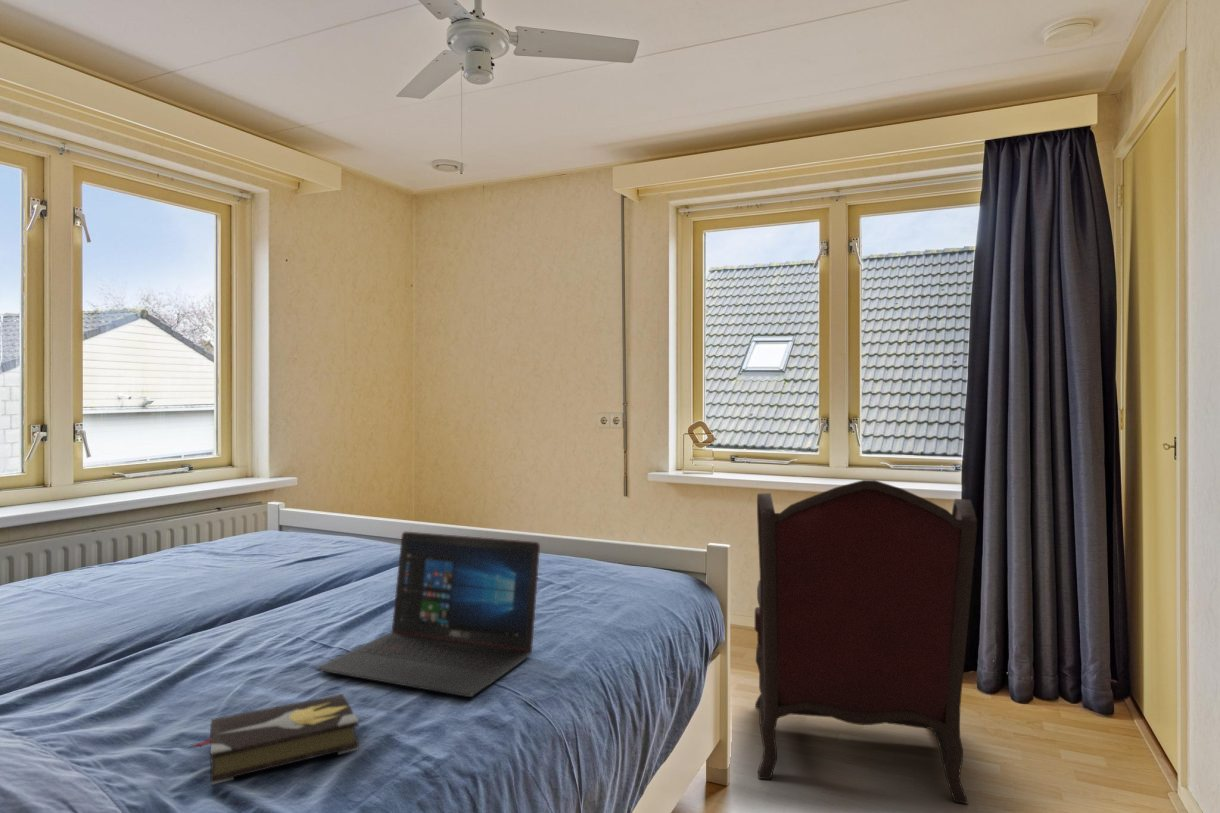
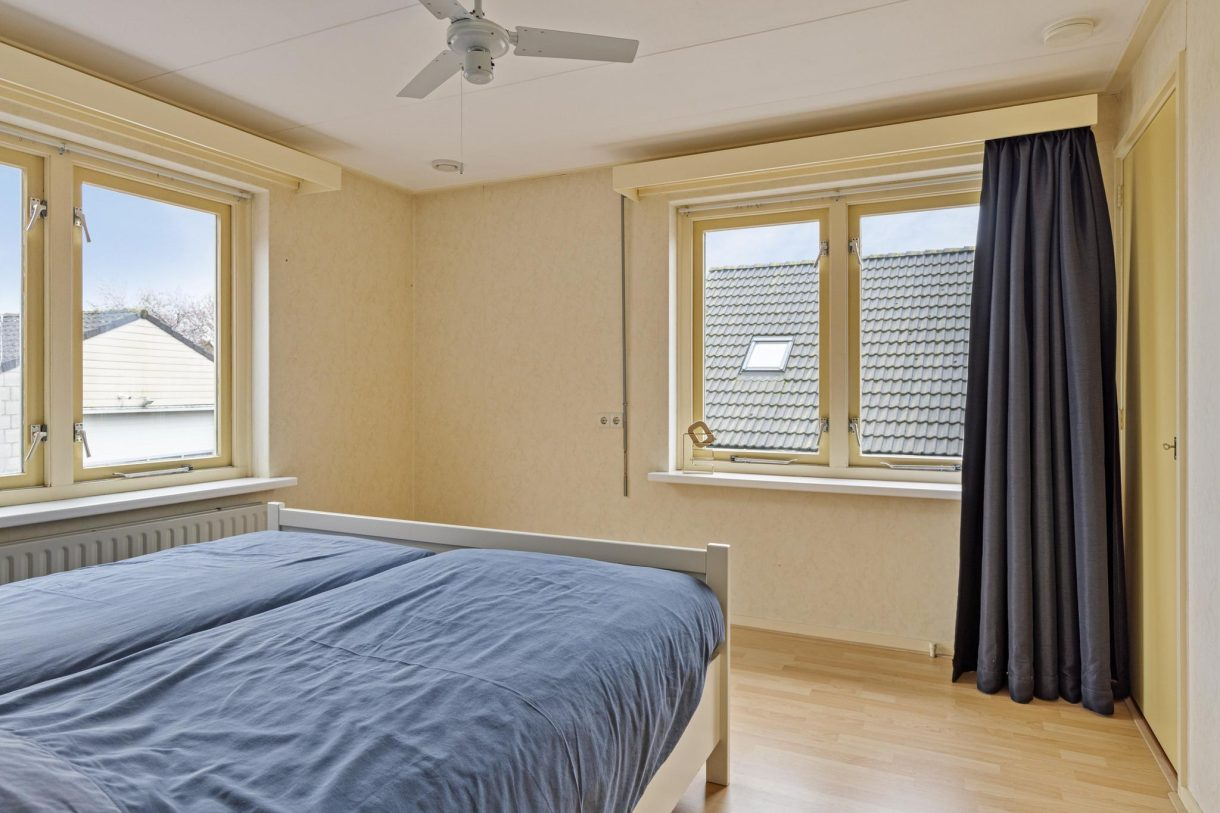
- armchair [754,479,978,805]
- hardback book [189,693,360,786]
- laptop [316,531,541,698]
